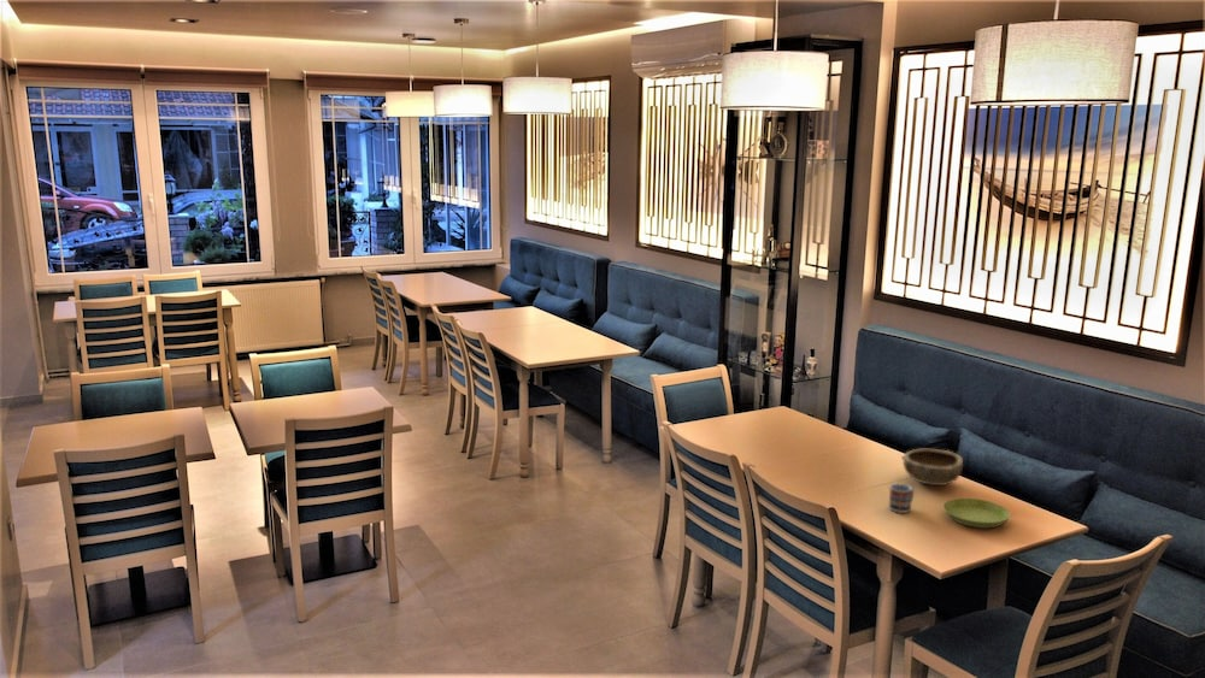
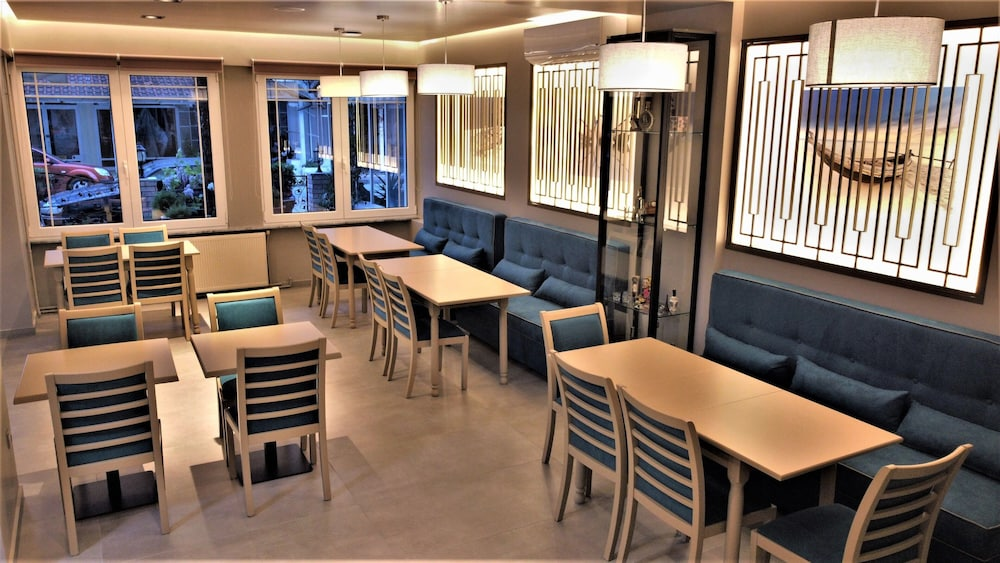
- saucer [942,497,1012,529]
- cup [888,482,915,514]
- bowl [900,448,964,487]
